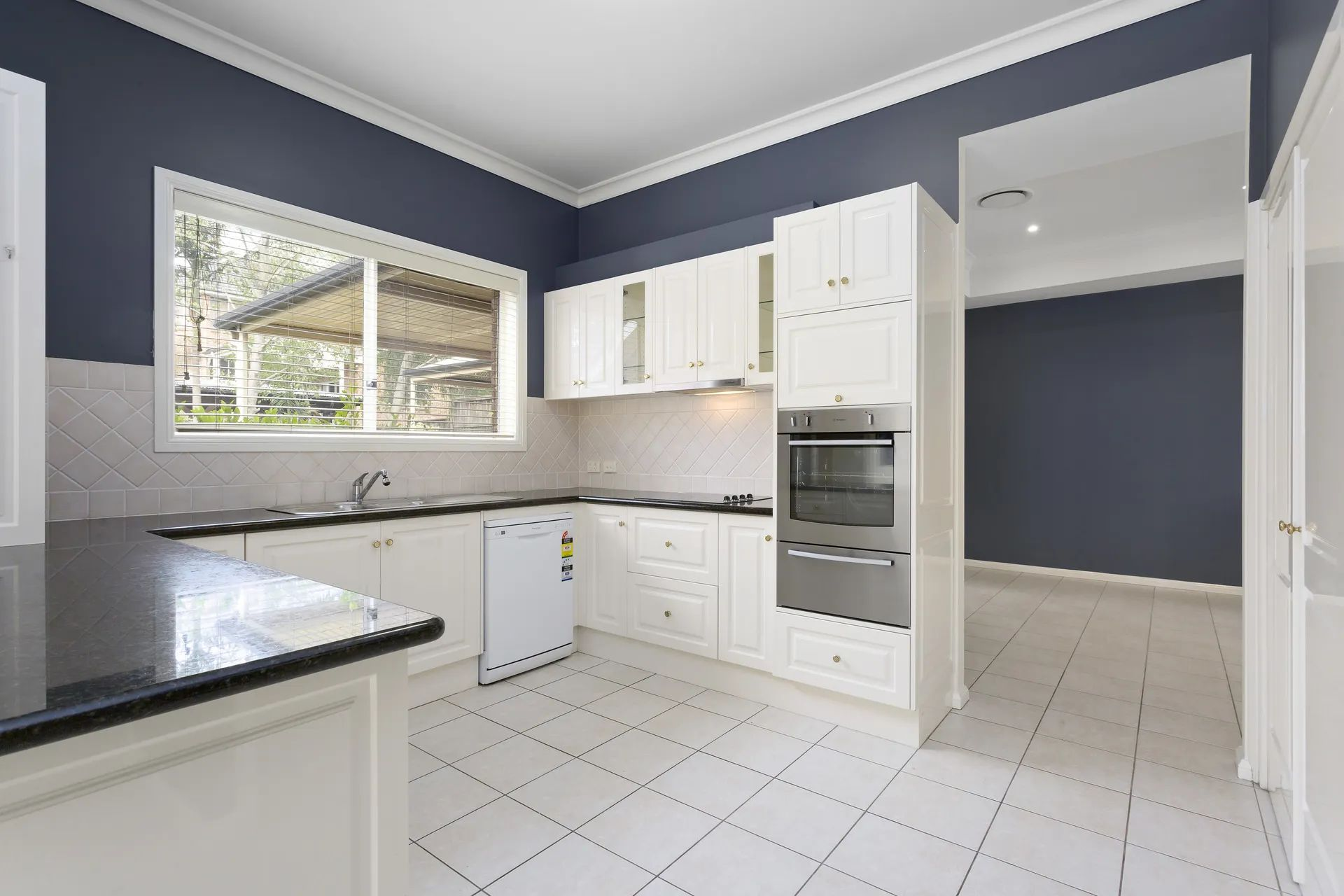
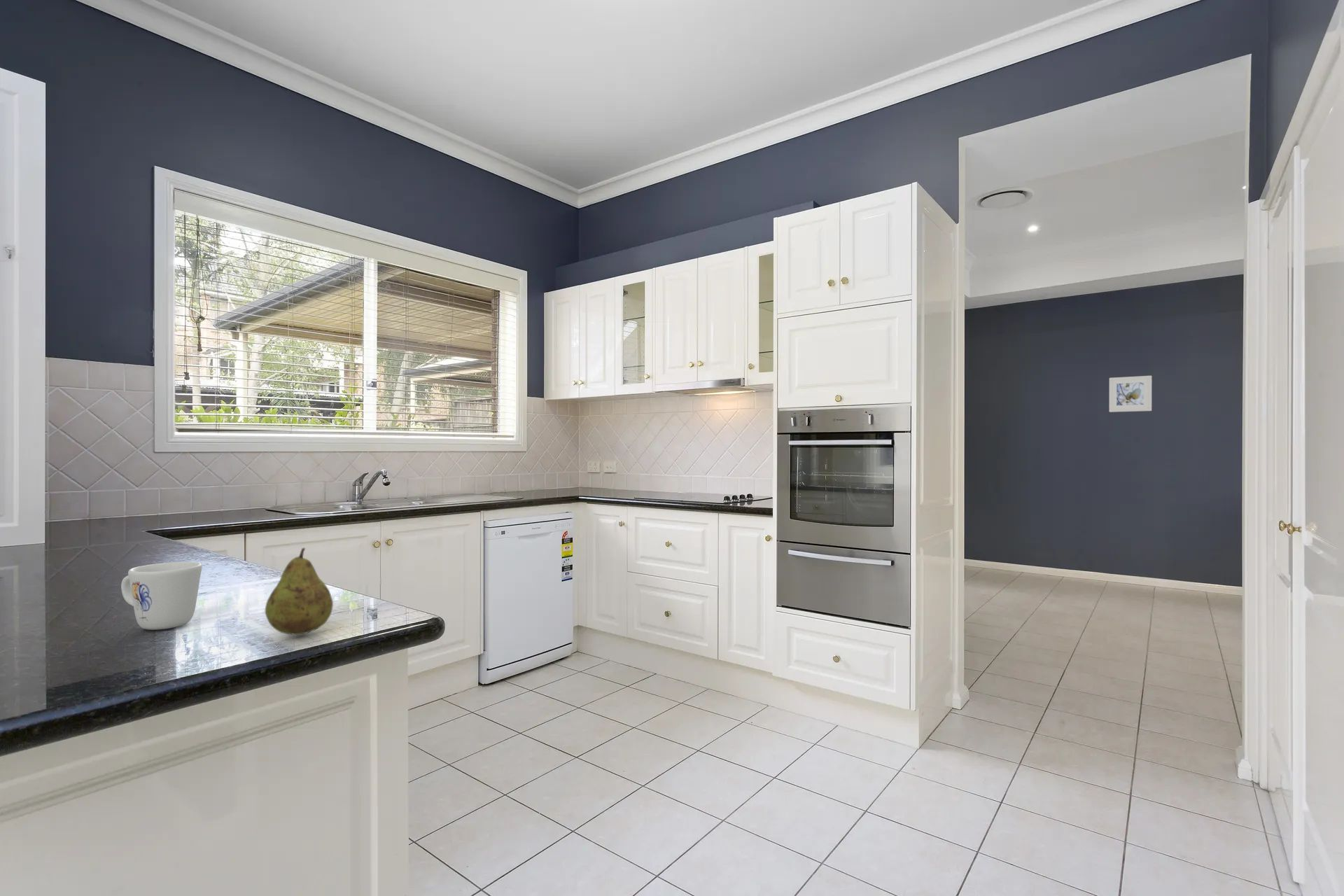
+ mug [120,561,202,631]
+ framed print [1108,375,1152,413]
+ fruit [265,547,334,636]
